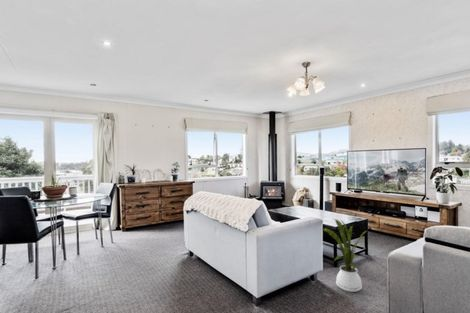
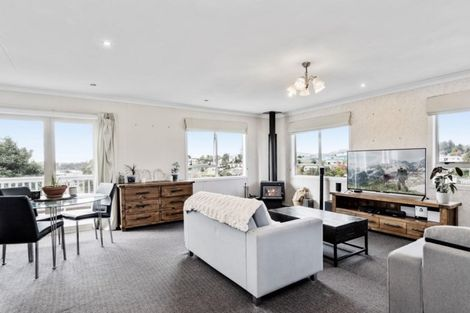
- house plant [322,218,367,293]
